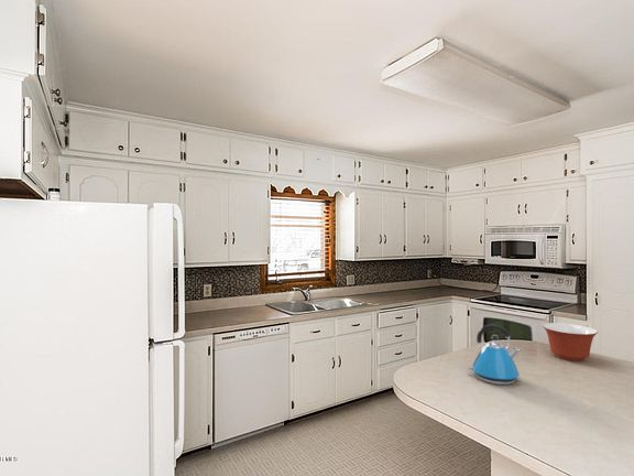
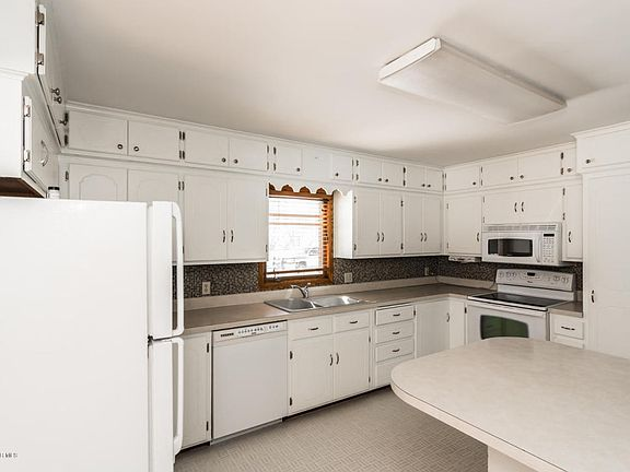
- mixing bowl [542,322,599,361]
- kettle [468,323,521,386]
